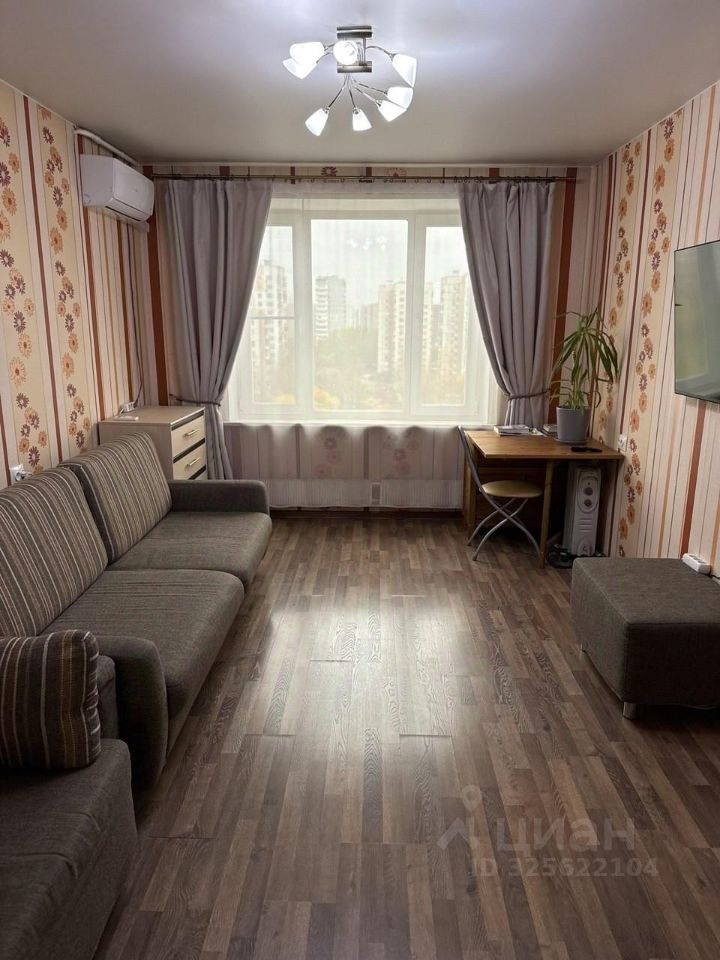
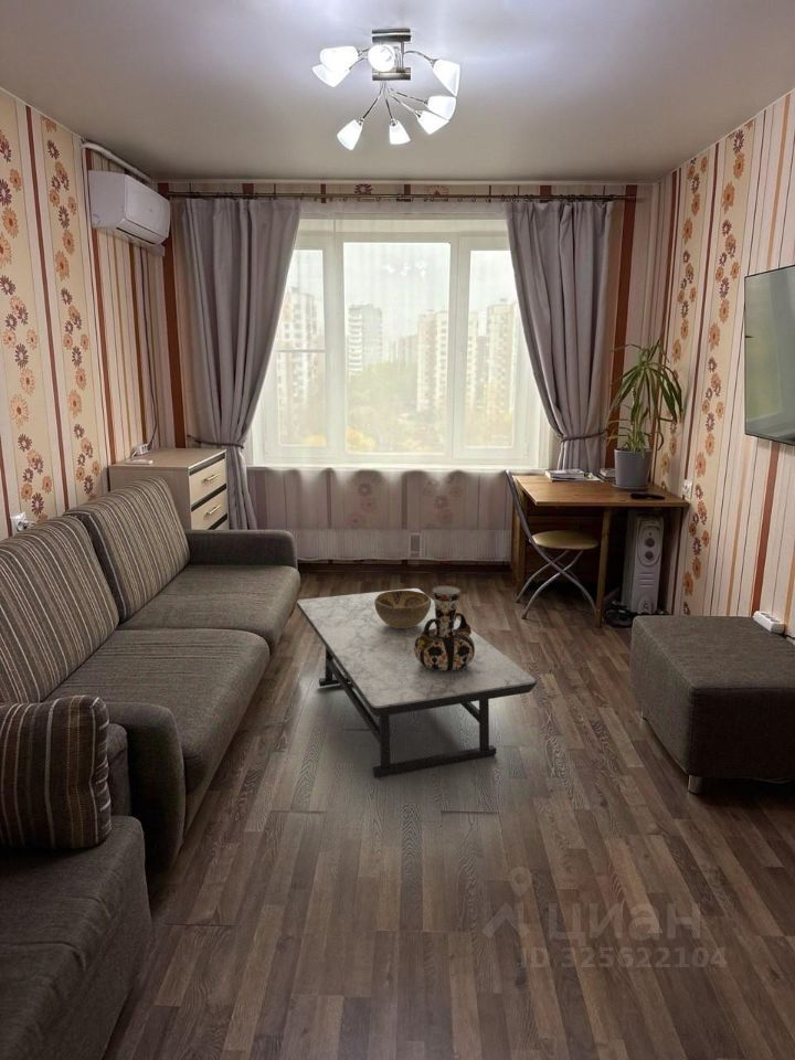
+ decorative bowl [374,590,432,628]
+ coffee table [295,587,538,778]
+ vase [414,584,475,671]
